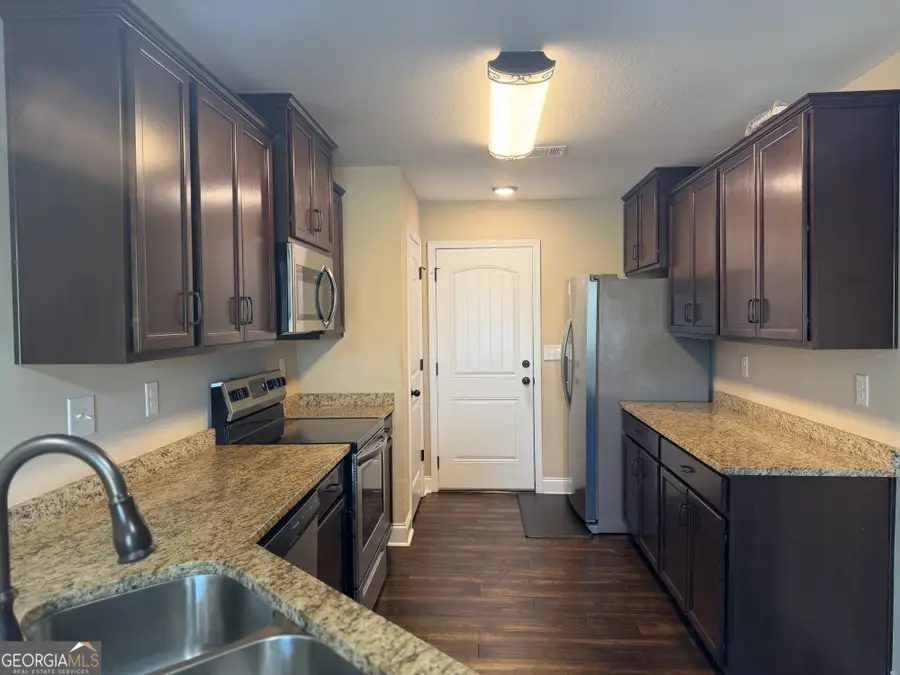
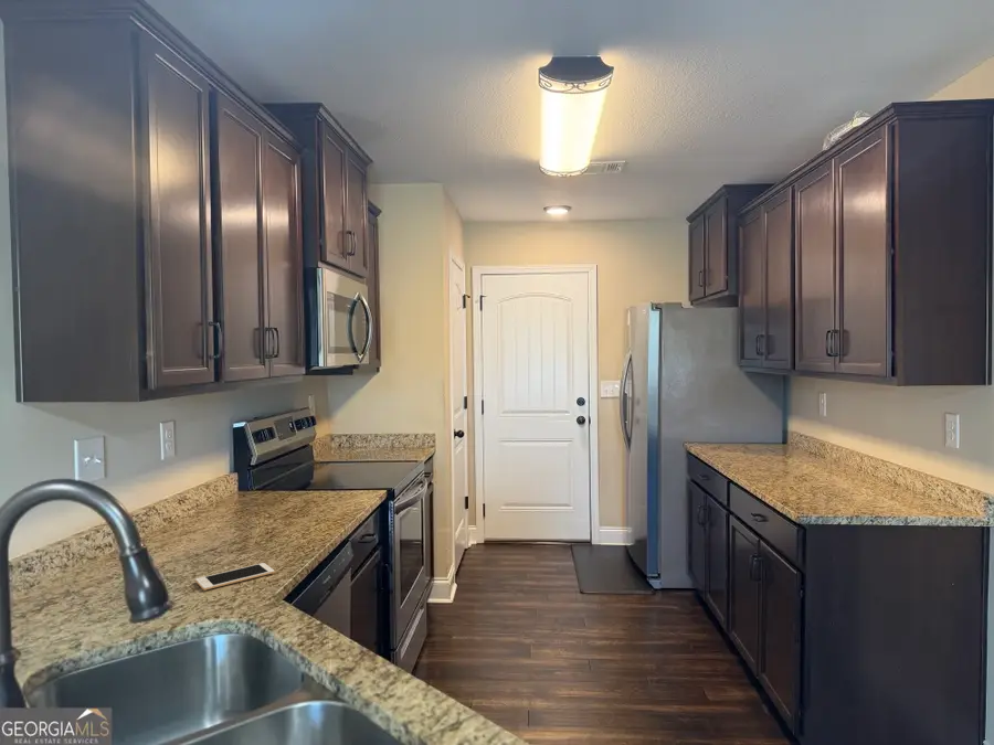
+ cell phone [194,562,275,592]
